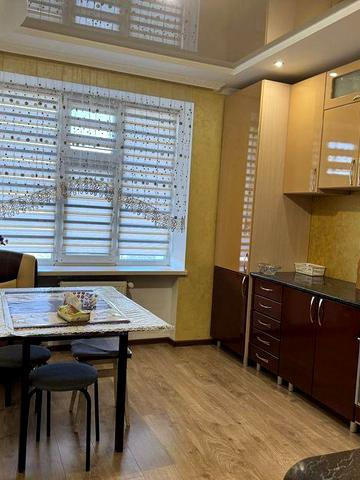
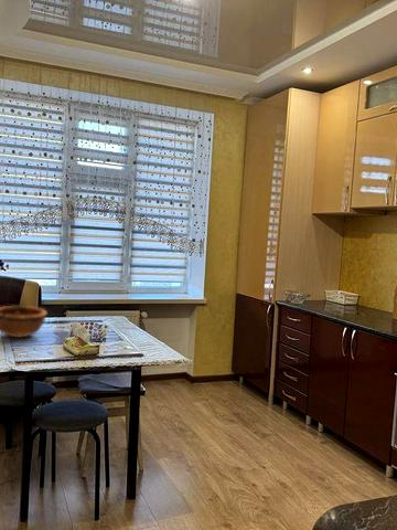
+ bowl [0,305,49,339]
